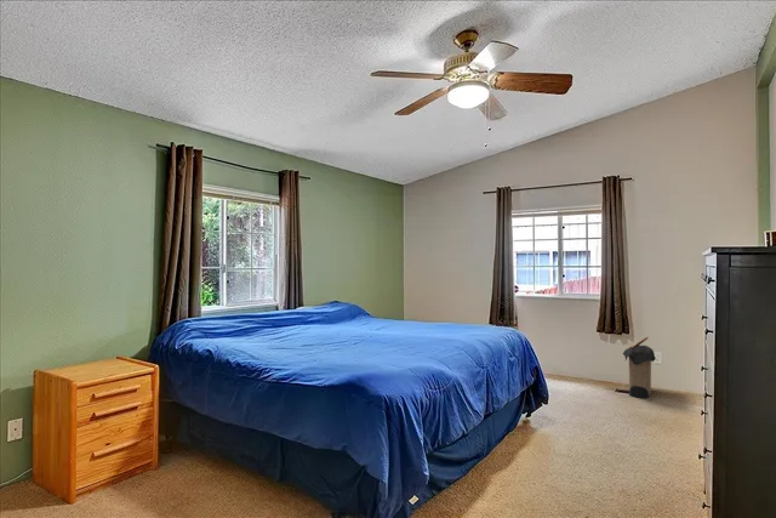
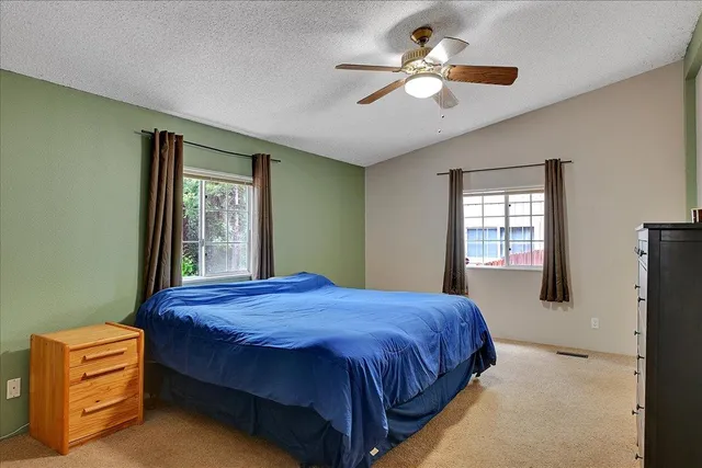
- laundry hamper [621,336,657,399]
